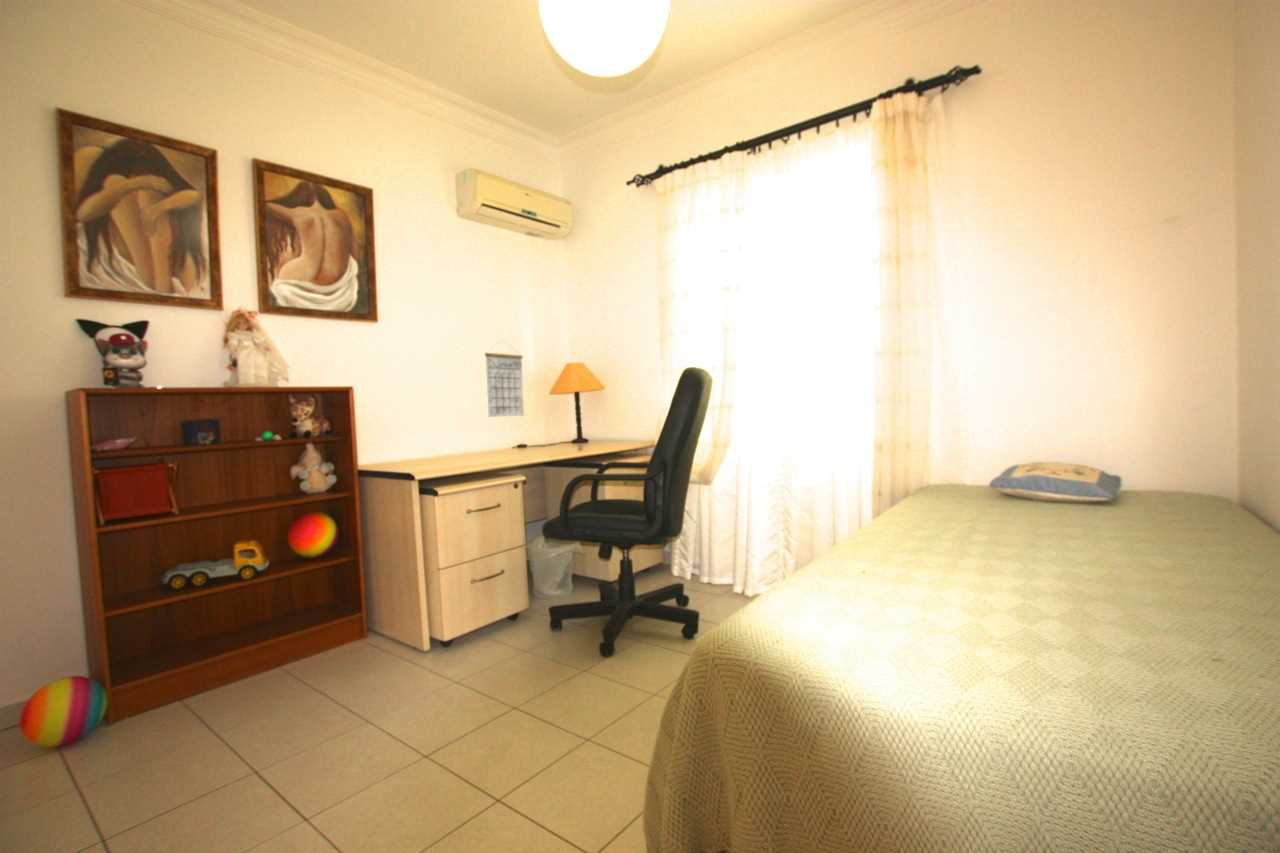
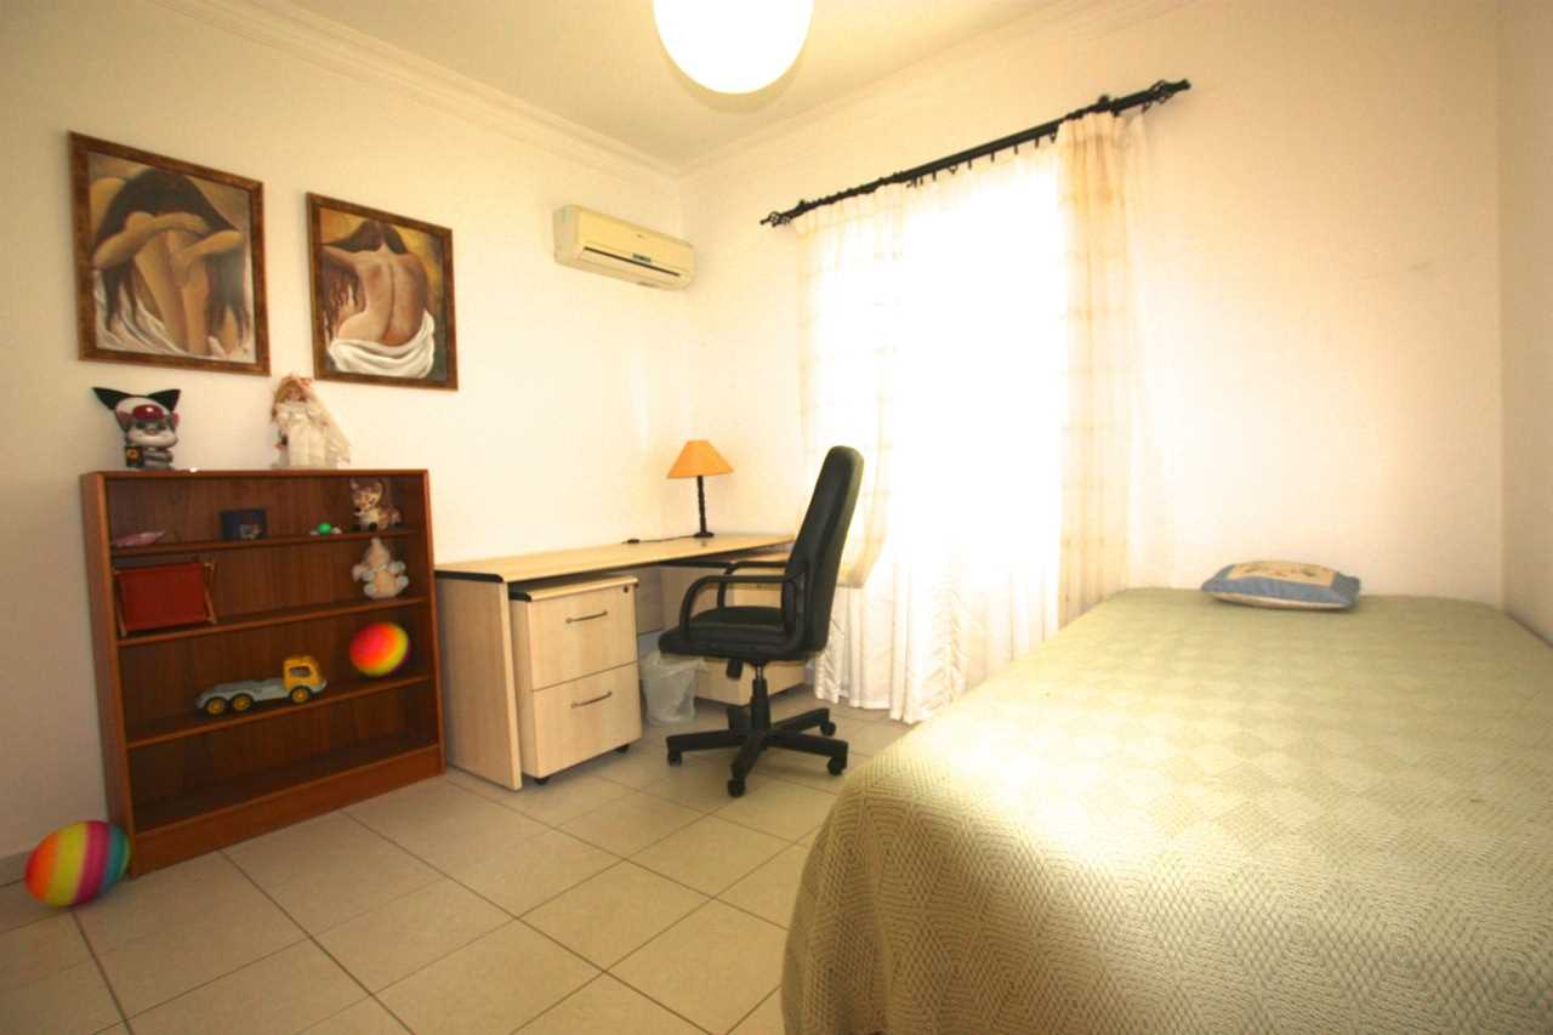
- calendar [484,339,525,418]
